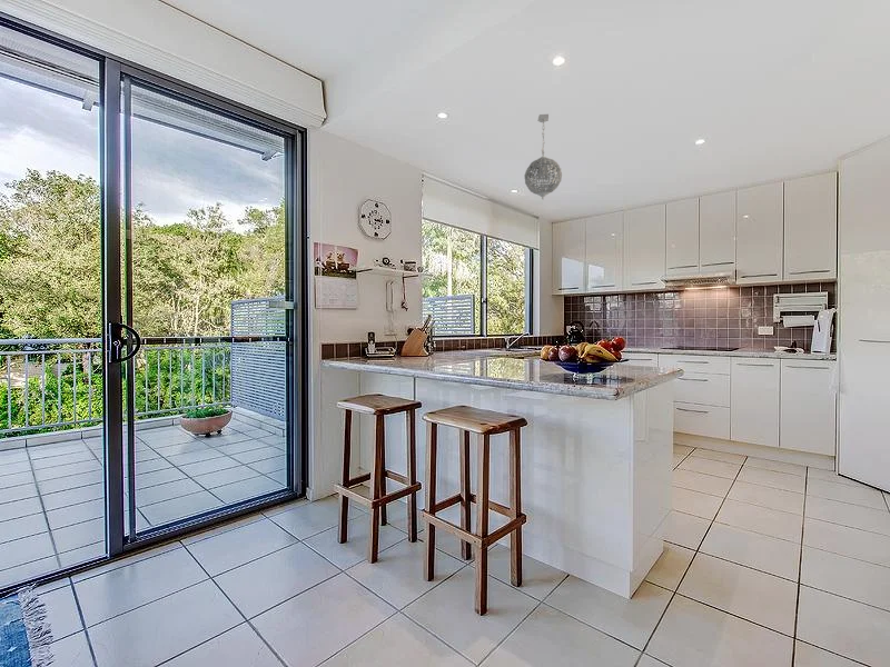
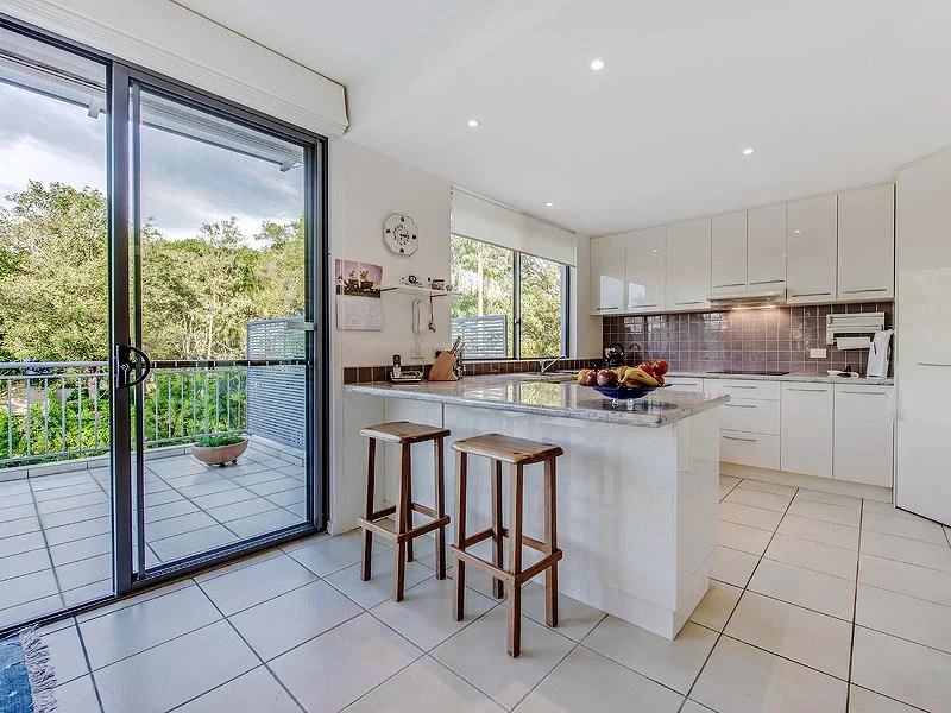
- pendant light [524,113,563,200]
